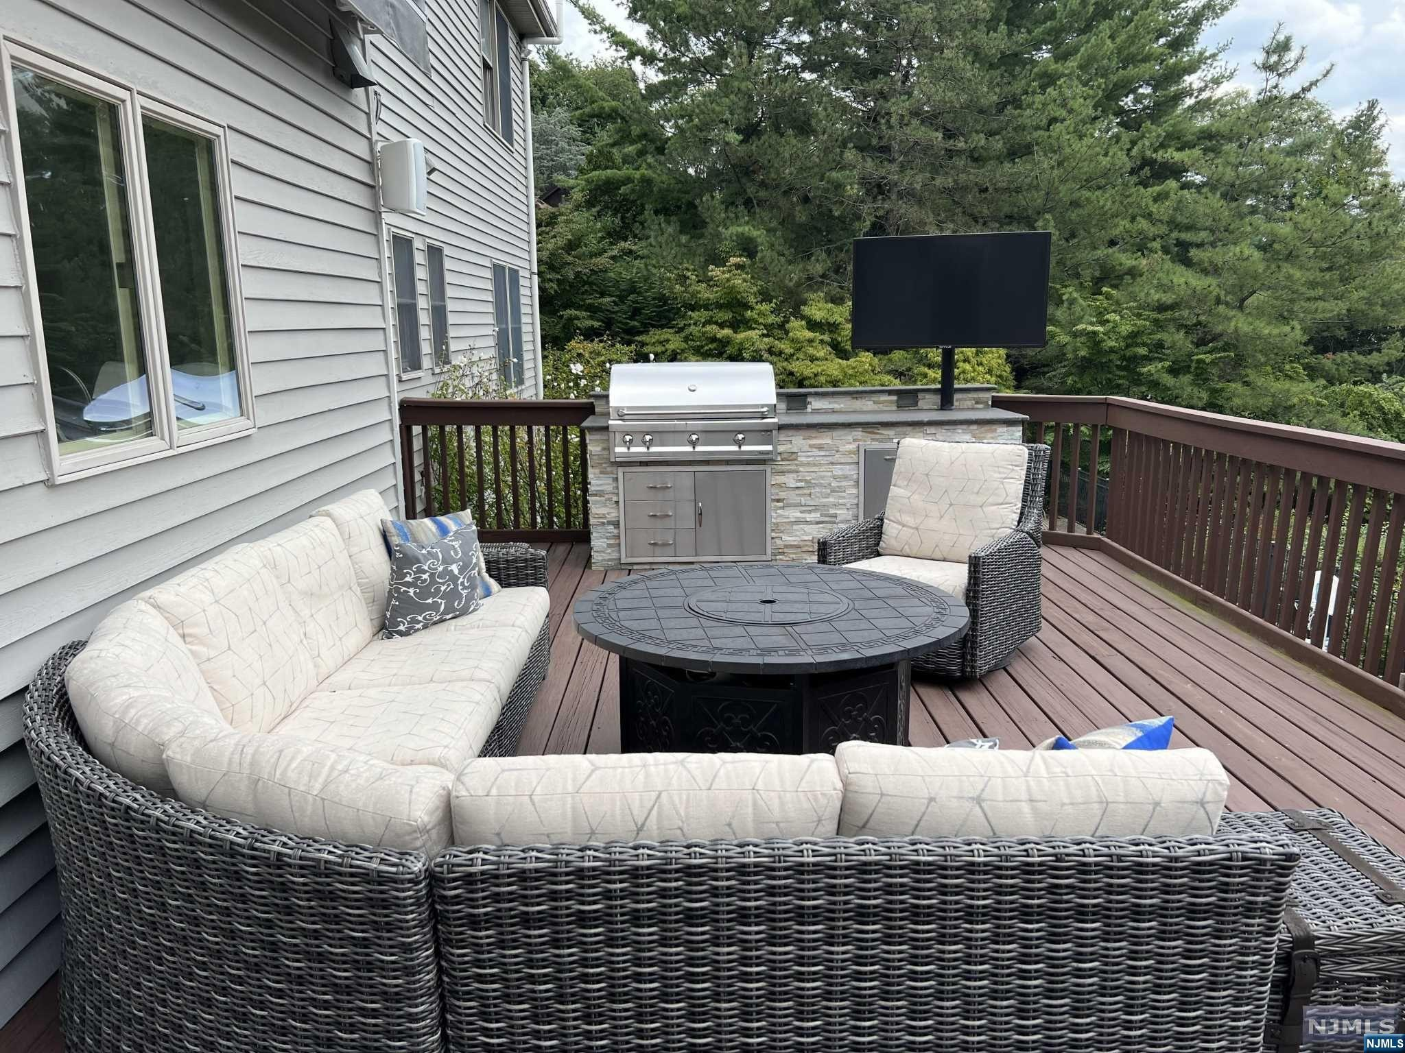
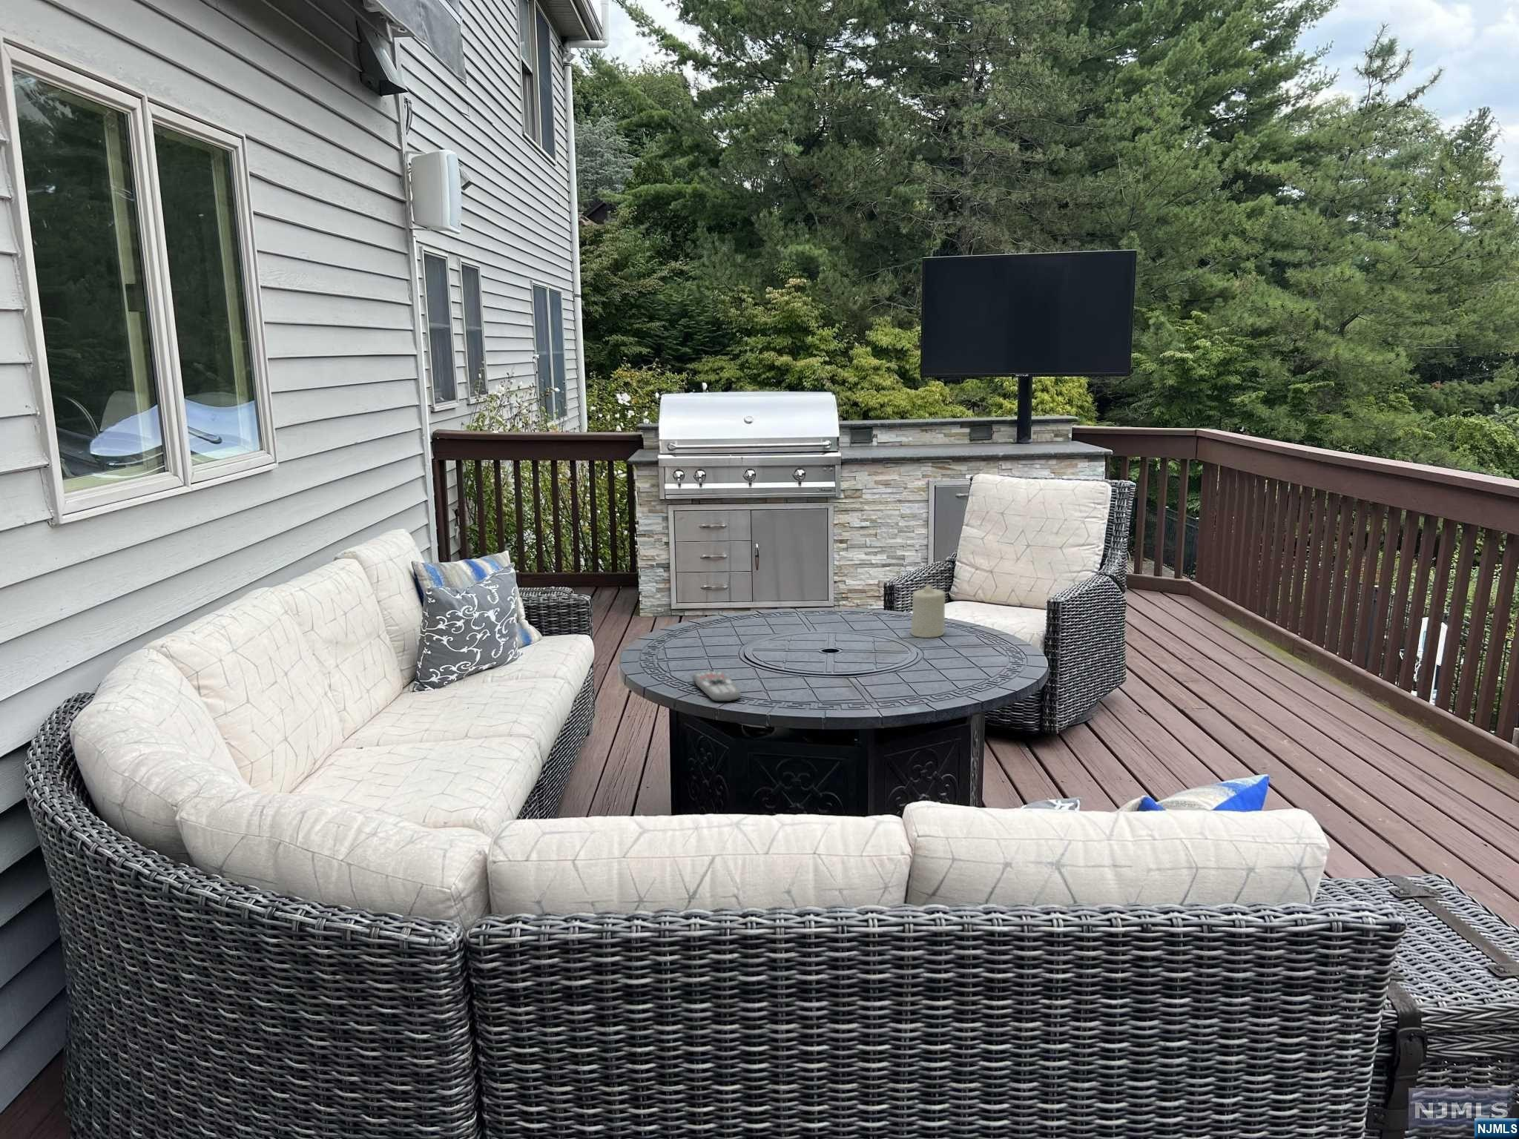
+ candle [910,584,946,639]
+ remote control [691,670,742,702]
